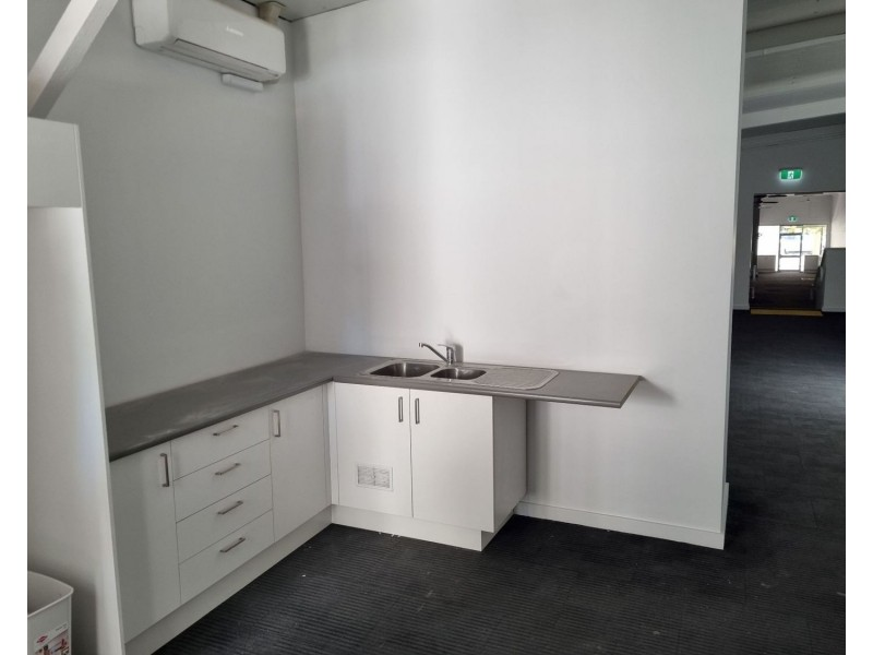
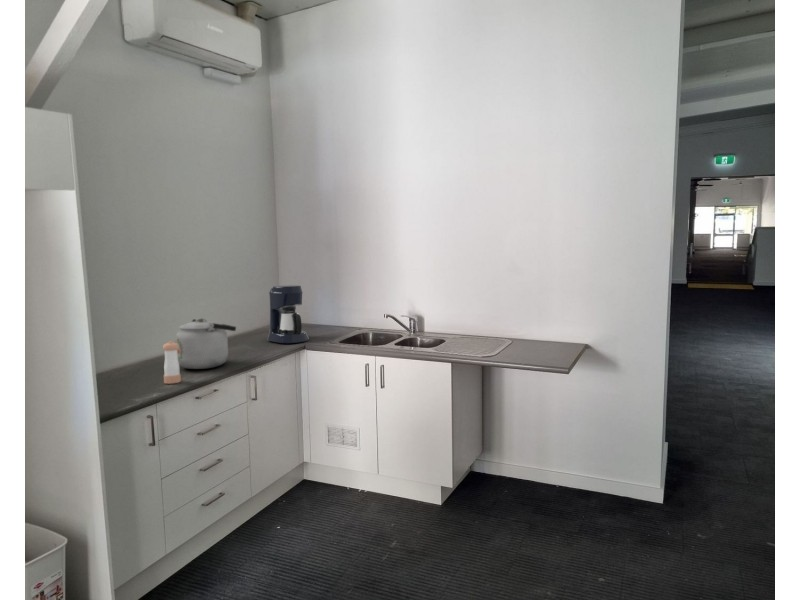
+ kettle [174,317,237,370]
+ coffee maker [266,284,310,344]
+ pepper shaker [162,340,182,385]
